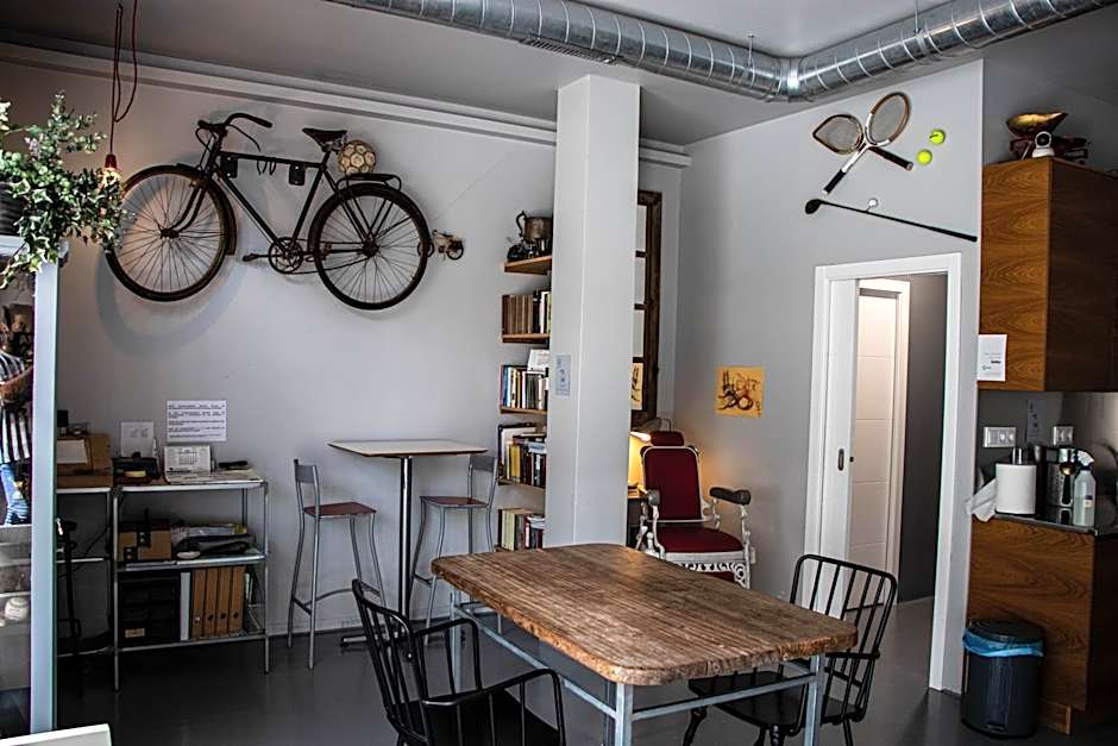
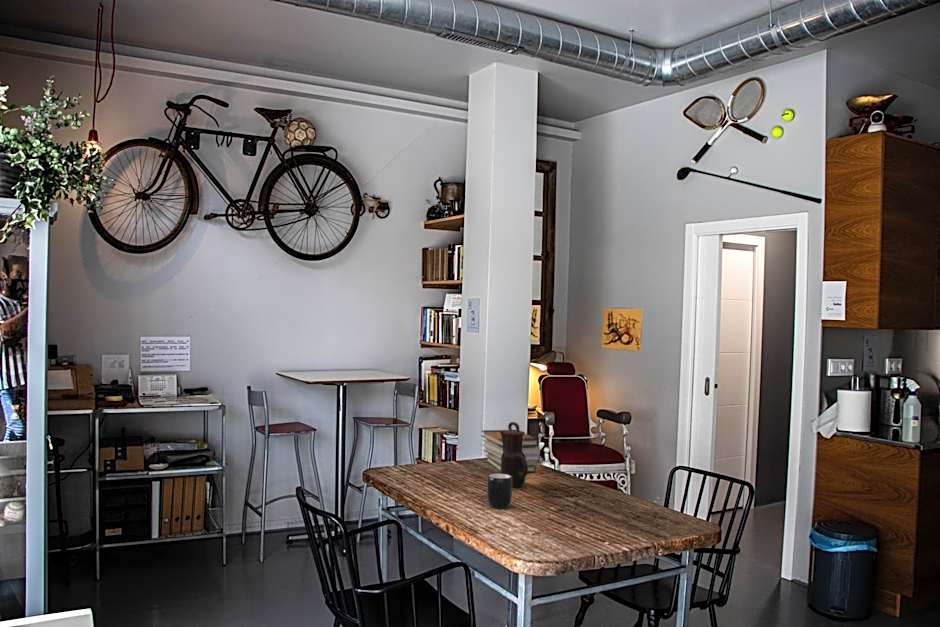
+ teapot [499,421,528,488]
+ book stack [480,429,541,473]
+ mug [486,472,513,510]
